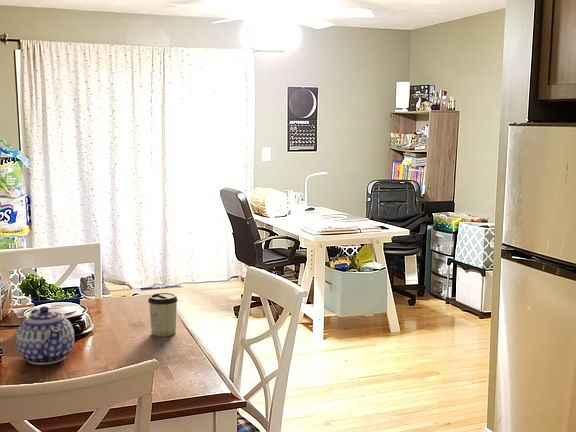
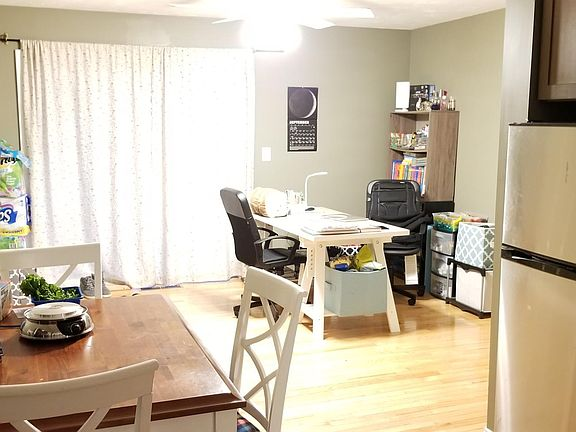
- cup [147,292,179,338]
- teapot [15,305,75,366]
